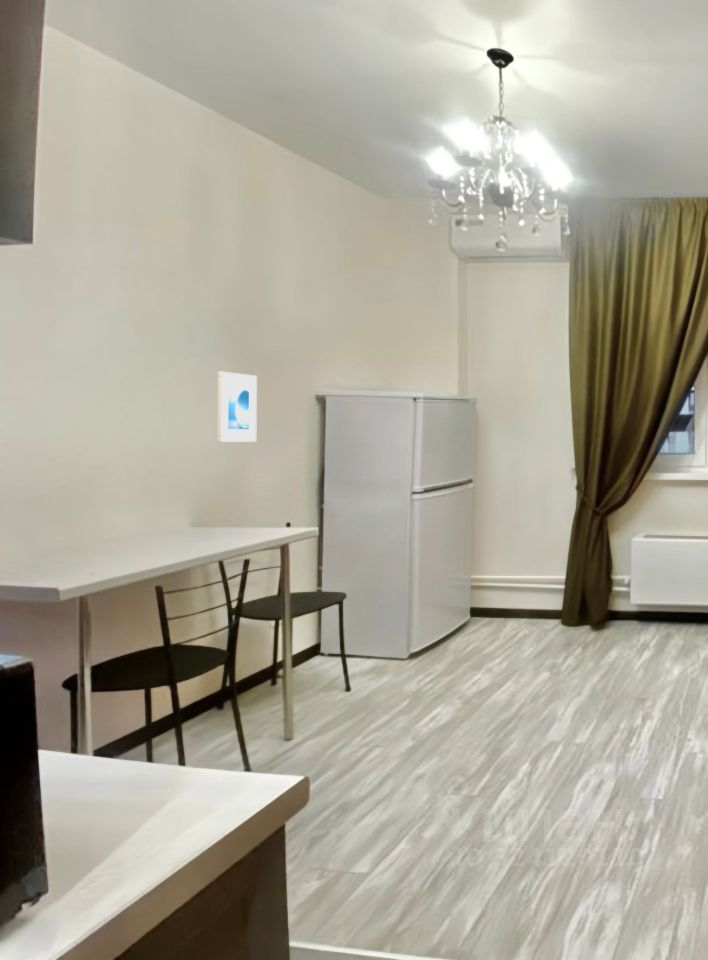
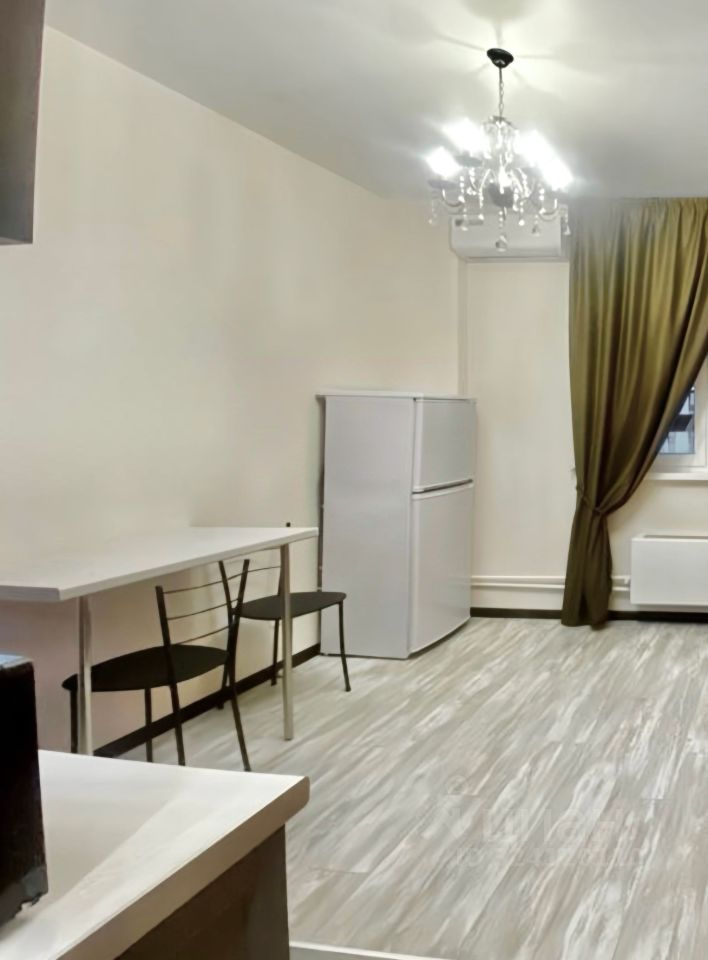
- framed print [216,371,258,443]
